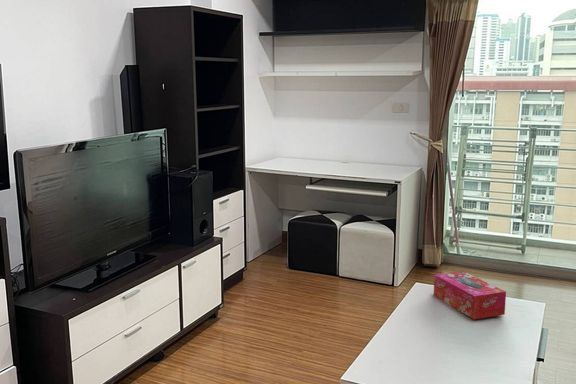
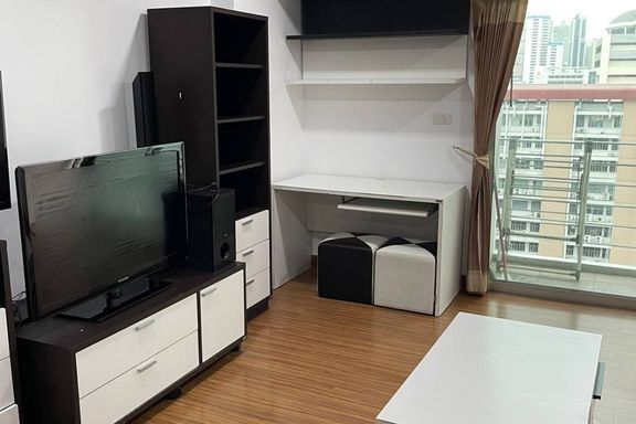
- tissue box [433,270,507,320]
